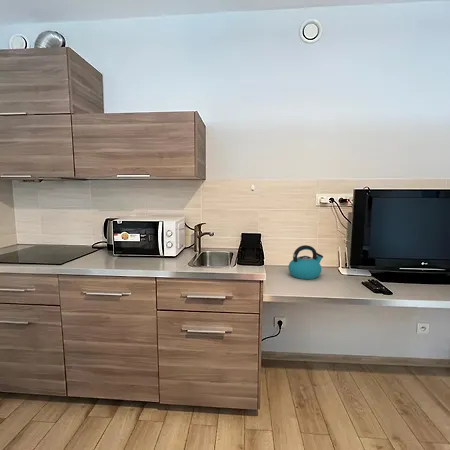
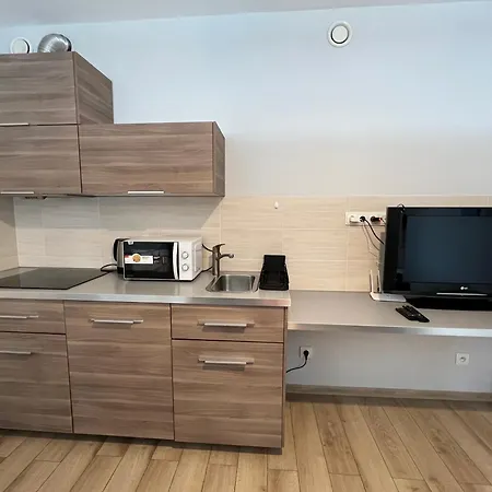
- kettle [287,244,324,280]
